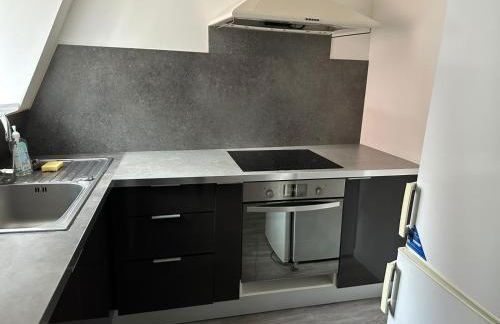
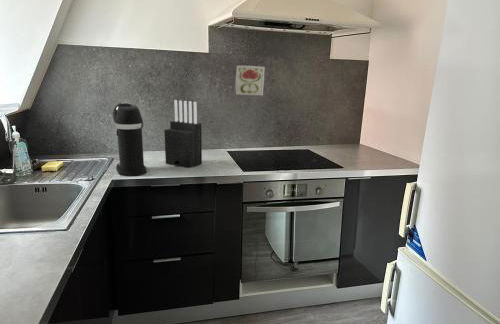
+ knife block [163,99,203,169]
+ decorative tile [234,64,266,96]
+ coffee maker [112,101,148,178]
